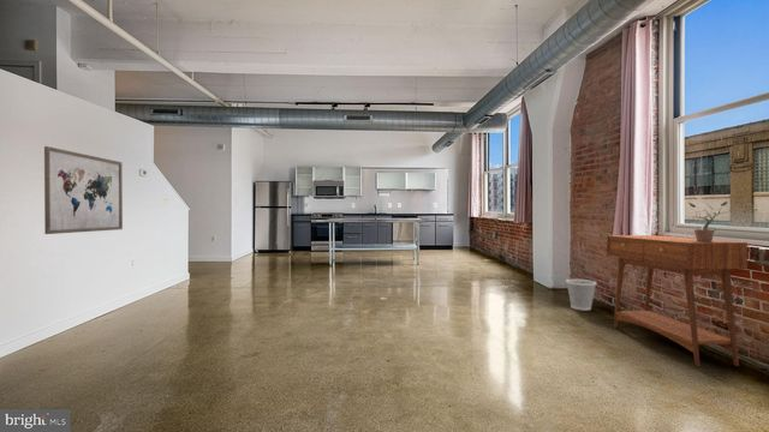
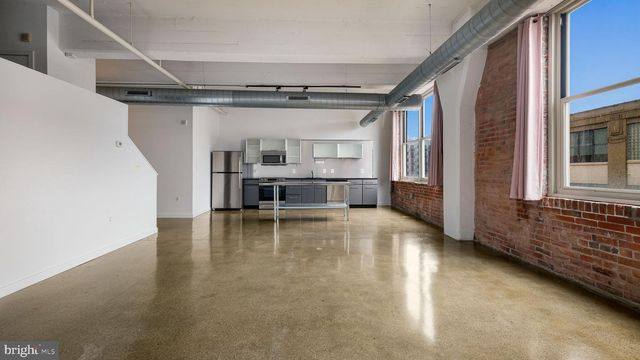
- wastebasket [565,278,597,312]
- console table [606,234,749,367]
- potted plant [686,194,732,242]
- wall art [43,145,124,235]
